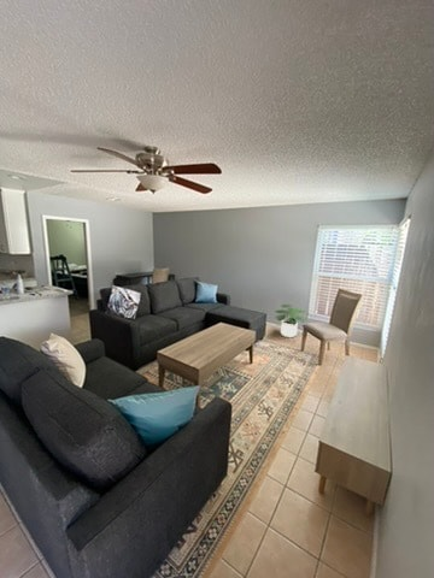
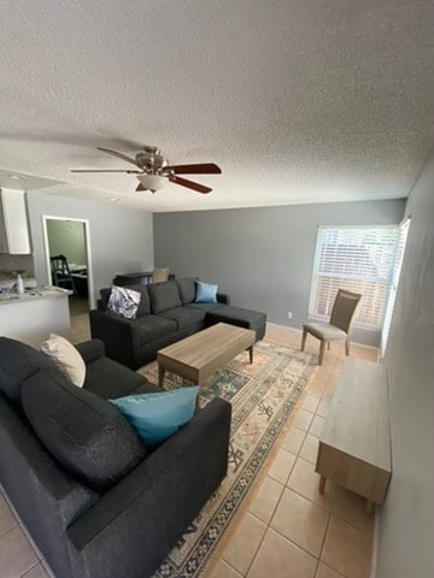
- potted plant [274,303,310,338]
